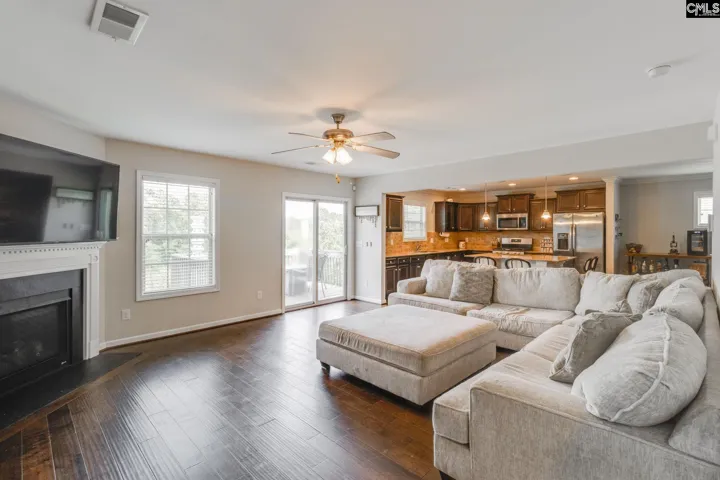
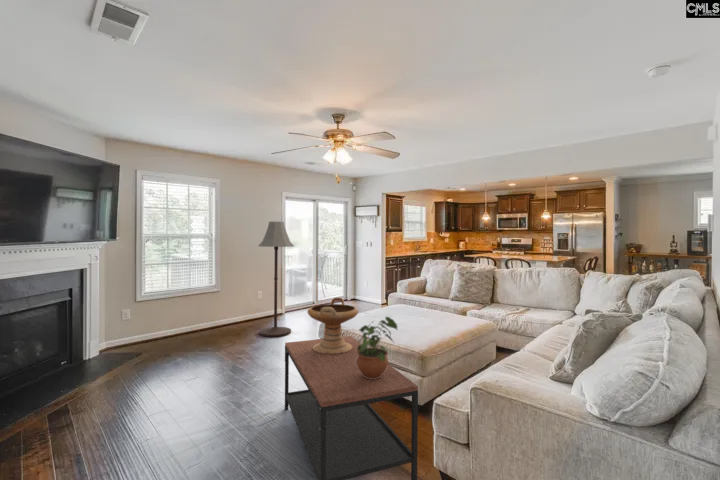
+ floor lamp [258,221,295,338]
+ decorative bowl [306,297,359,354]
+ coffee table [284,335,419,480]
+ potted plant [356,316,398,379]
